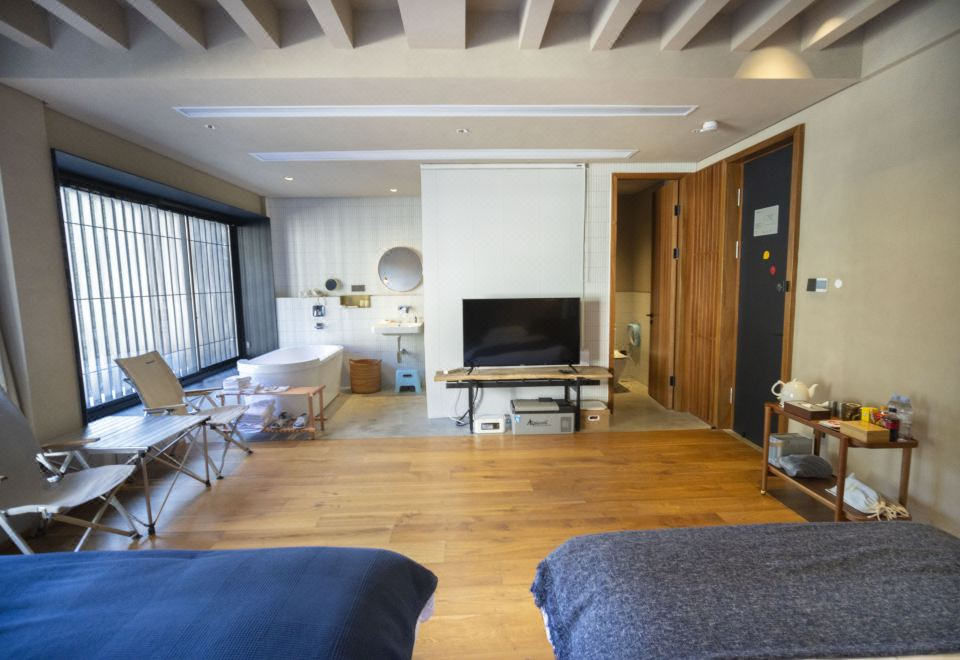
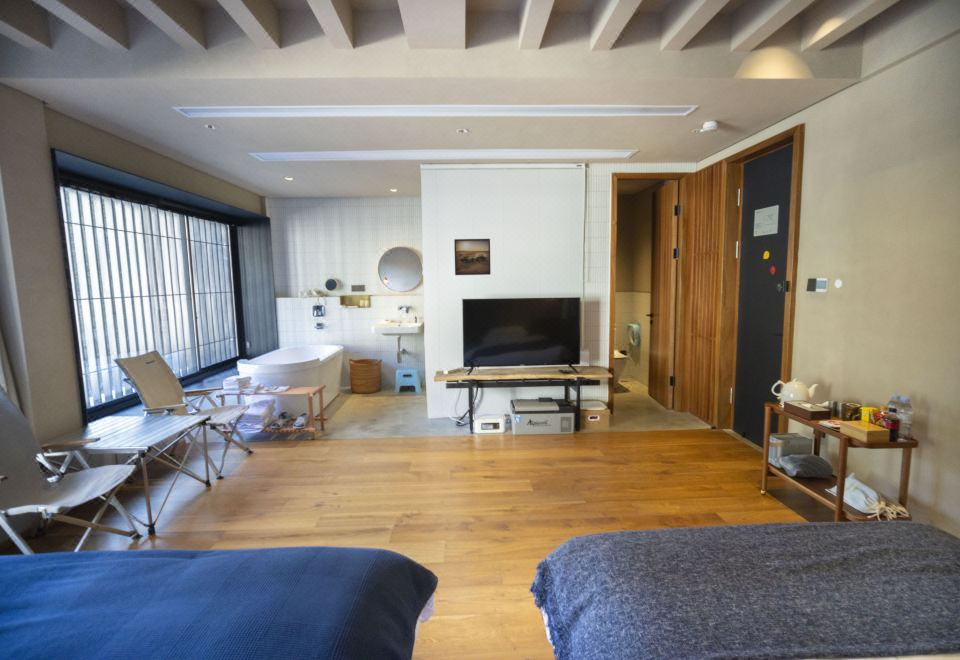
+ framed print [453,238,492,276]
